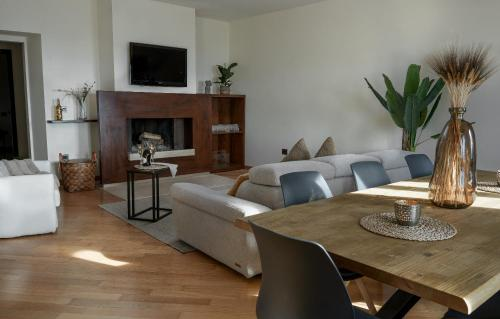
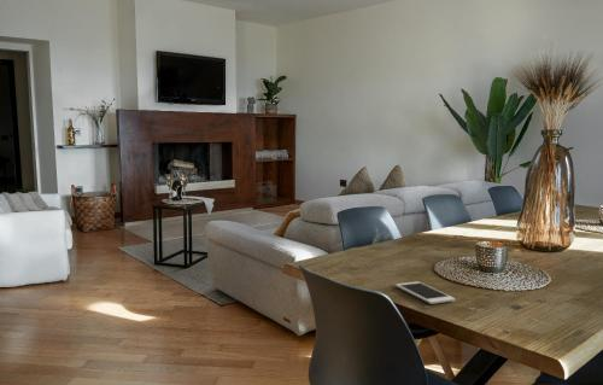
+ cell phone [394,280,456,305]
